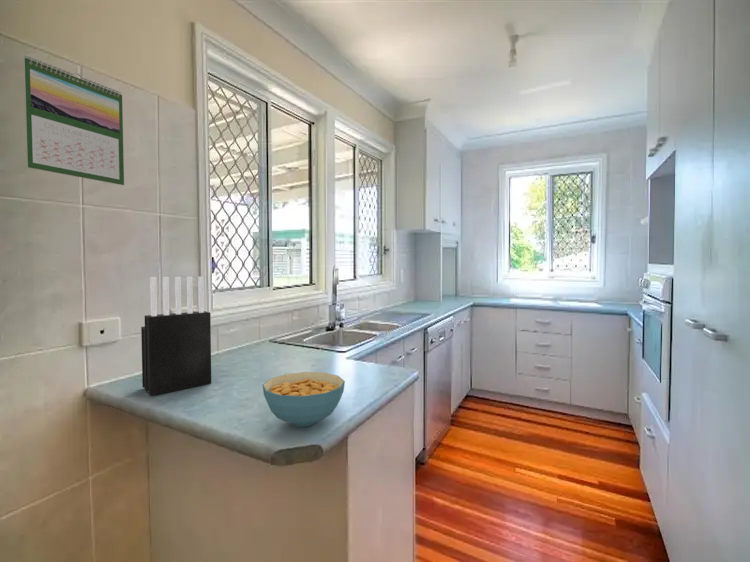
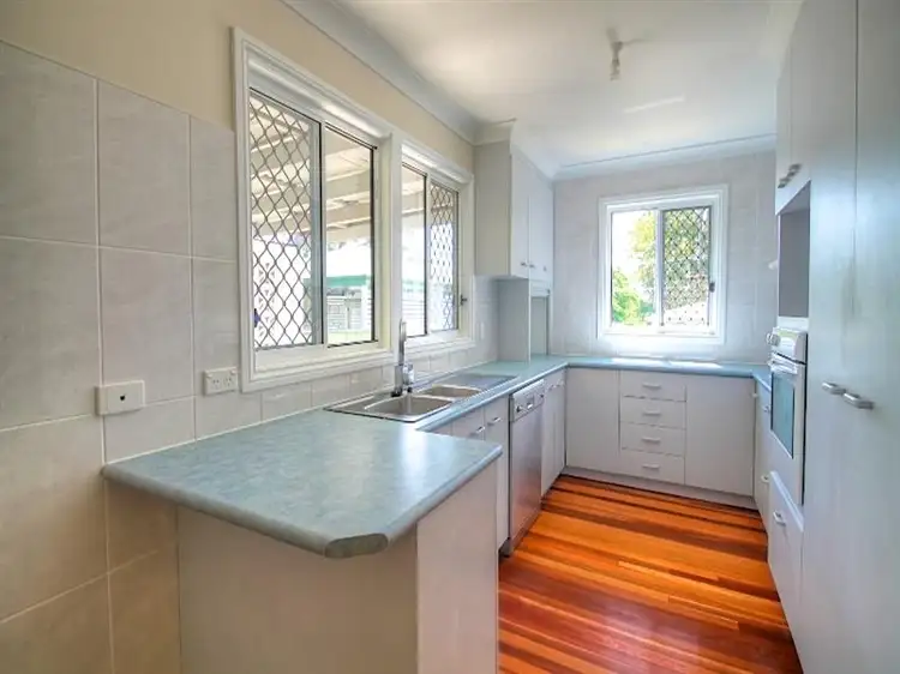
- calendar [22,54,125,186]
- knife block [140,276,212,396]
- cereal bowl [262,371,346,428]
